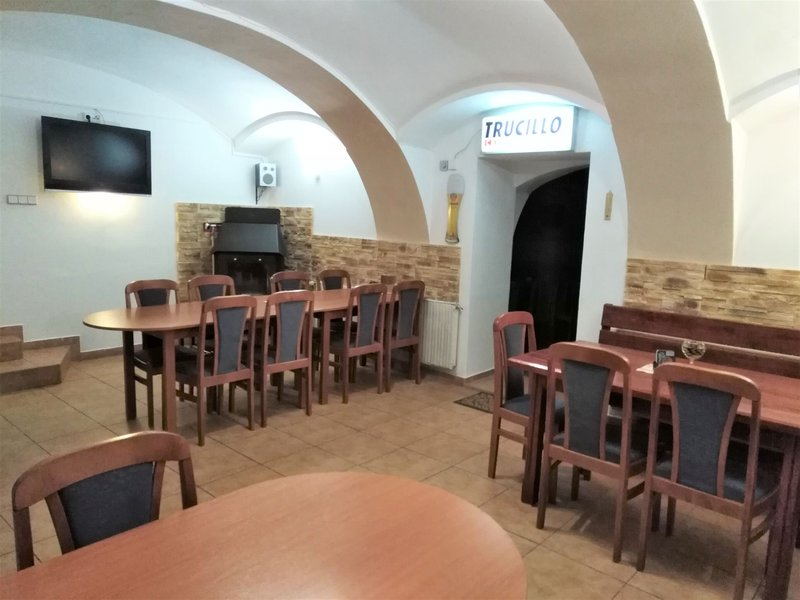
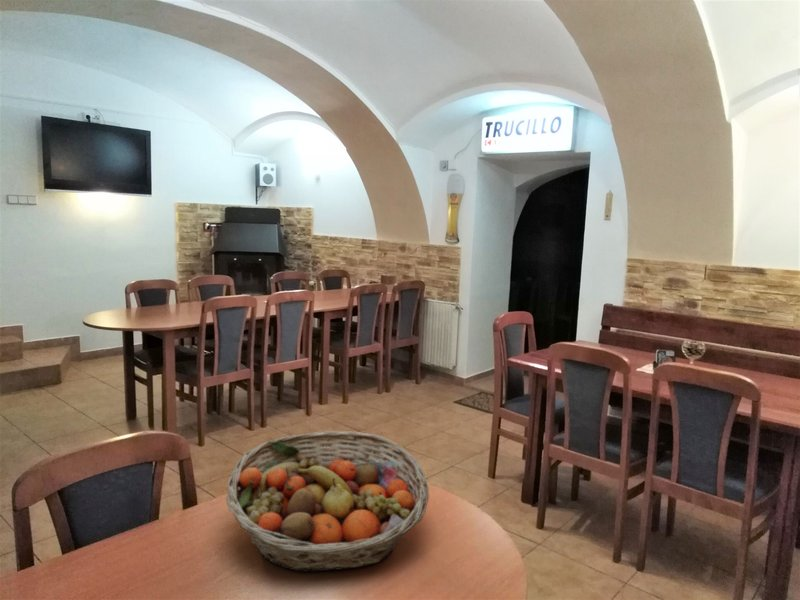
+ fruit basket [226,430,430,573]
